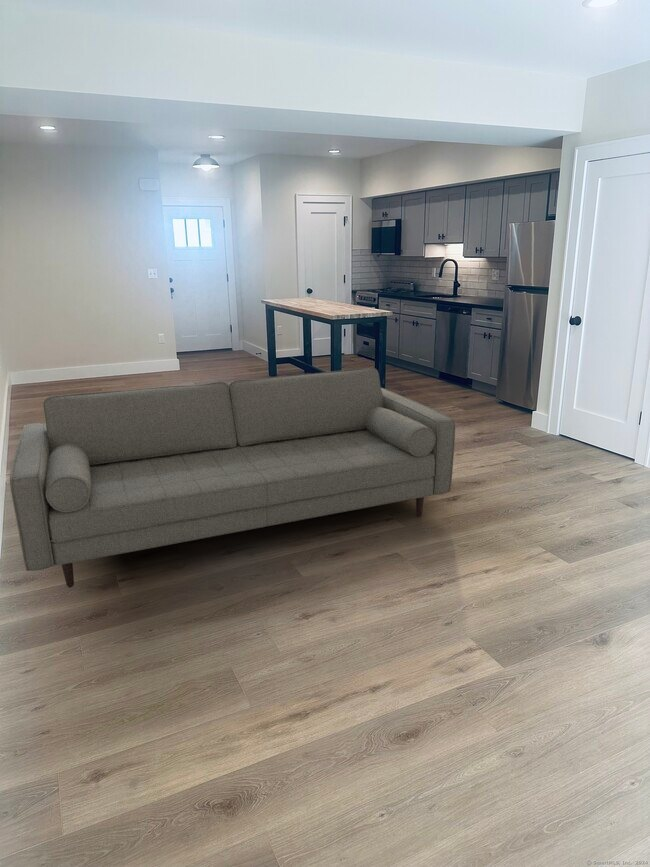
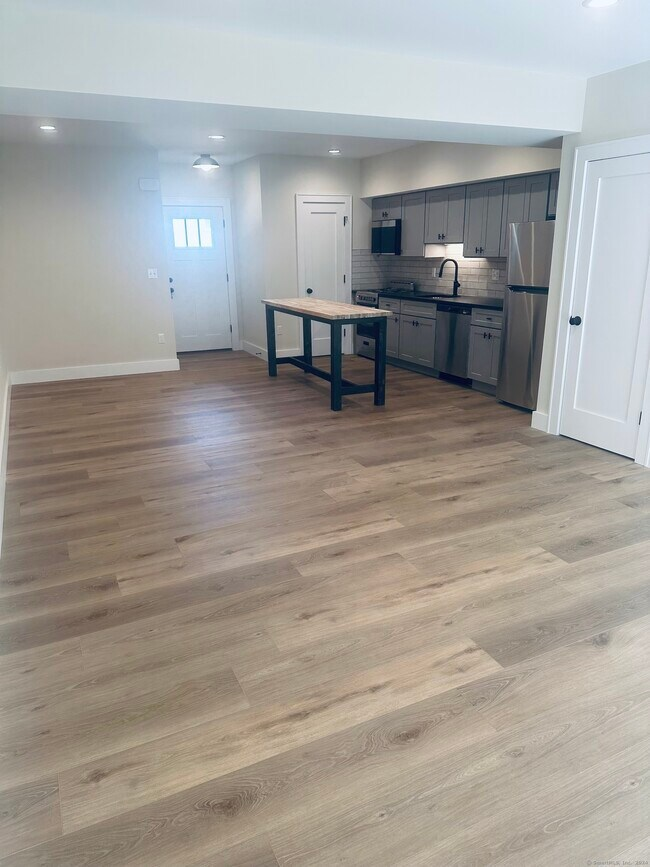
- sofa [9,367,456,589]
